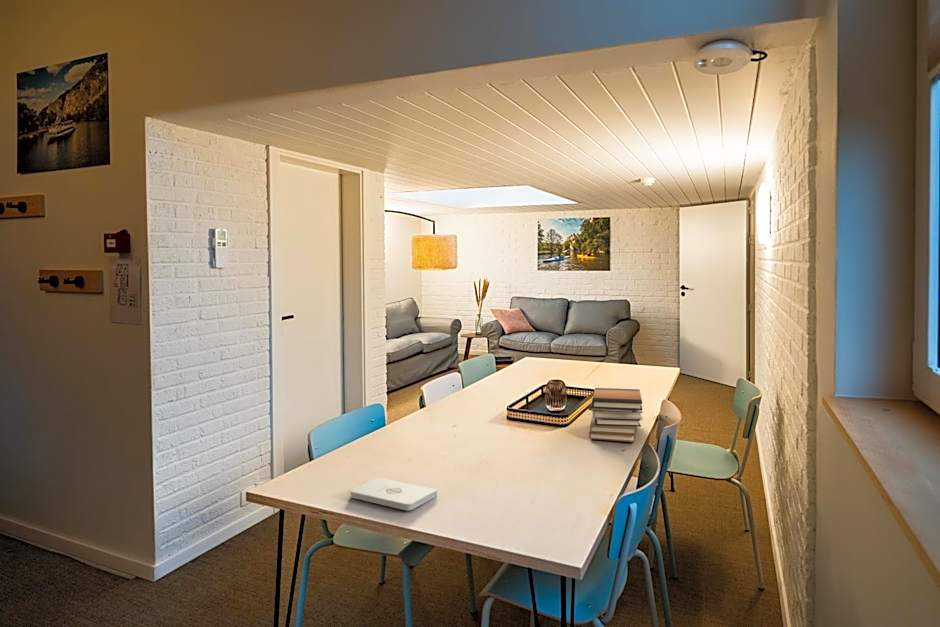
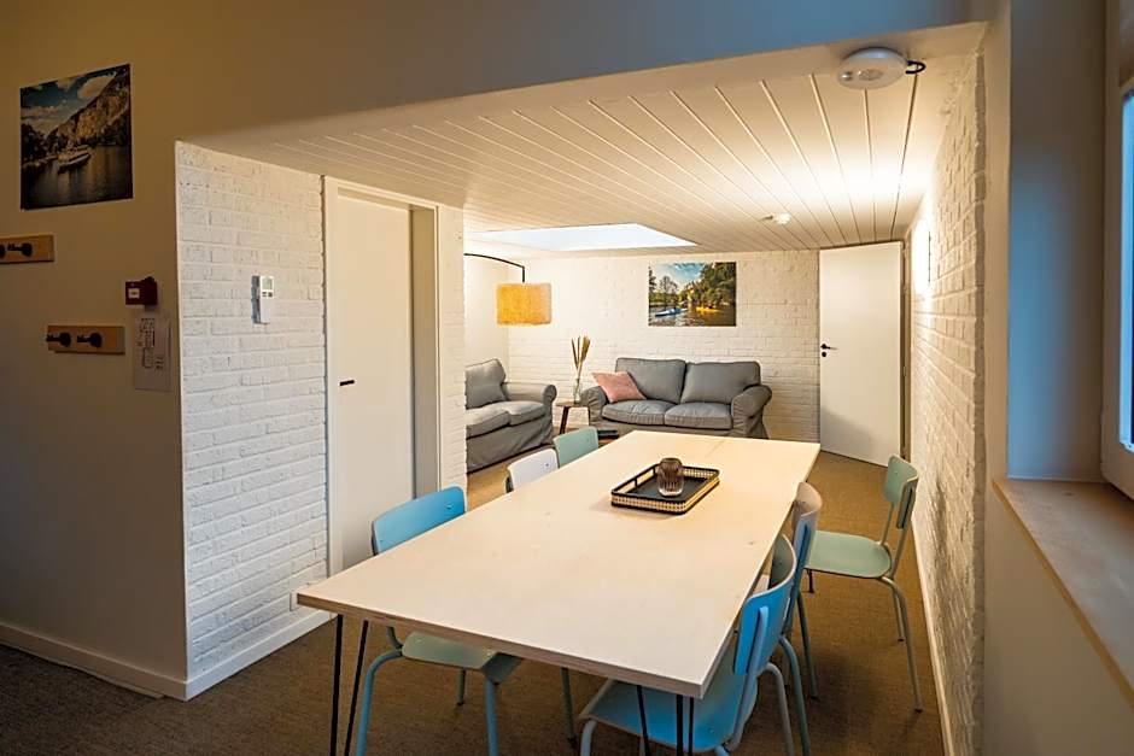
- book stack [587,387,644,443]
- notepad [349,477,438,511]
